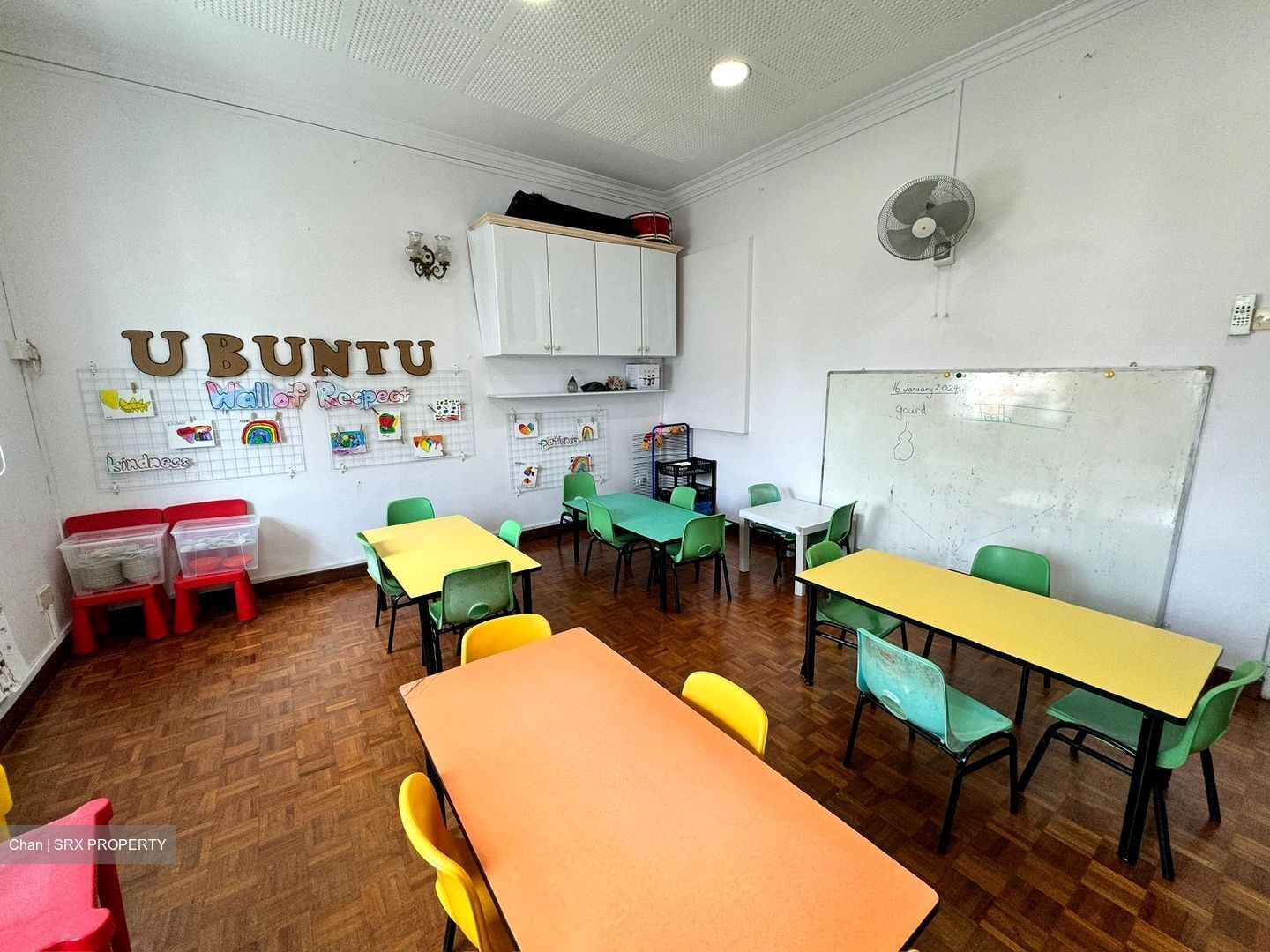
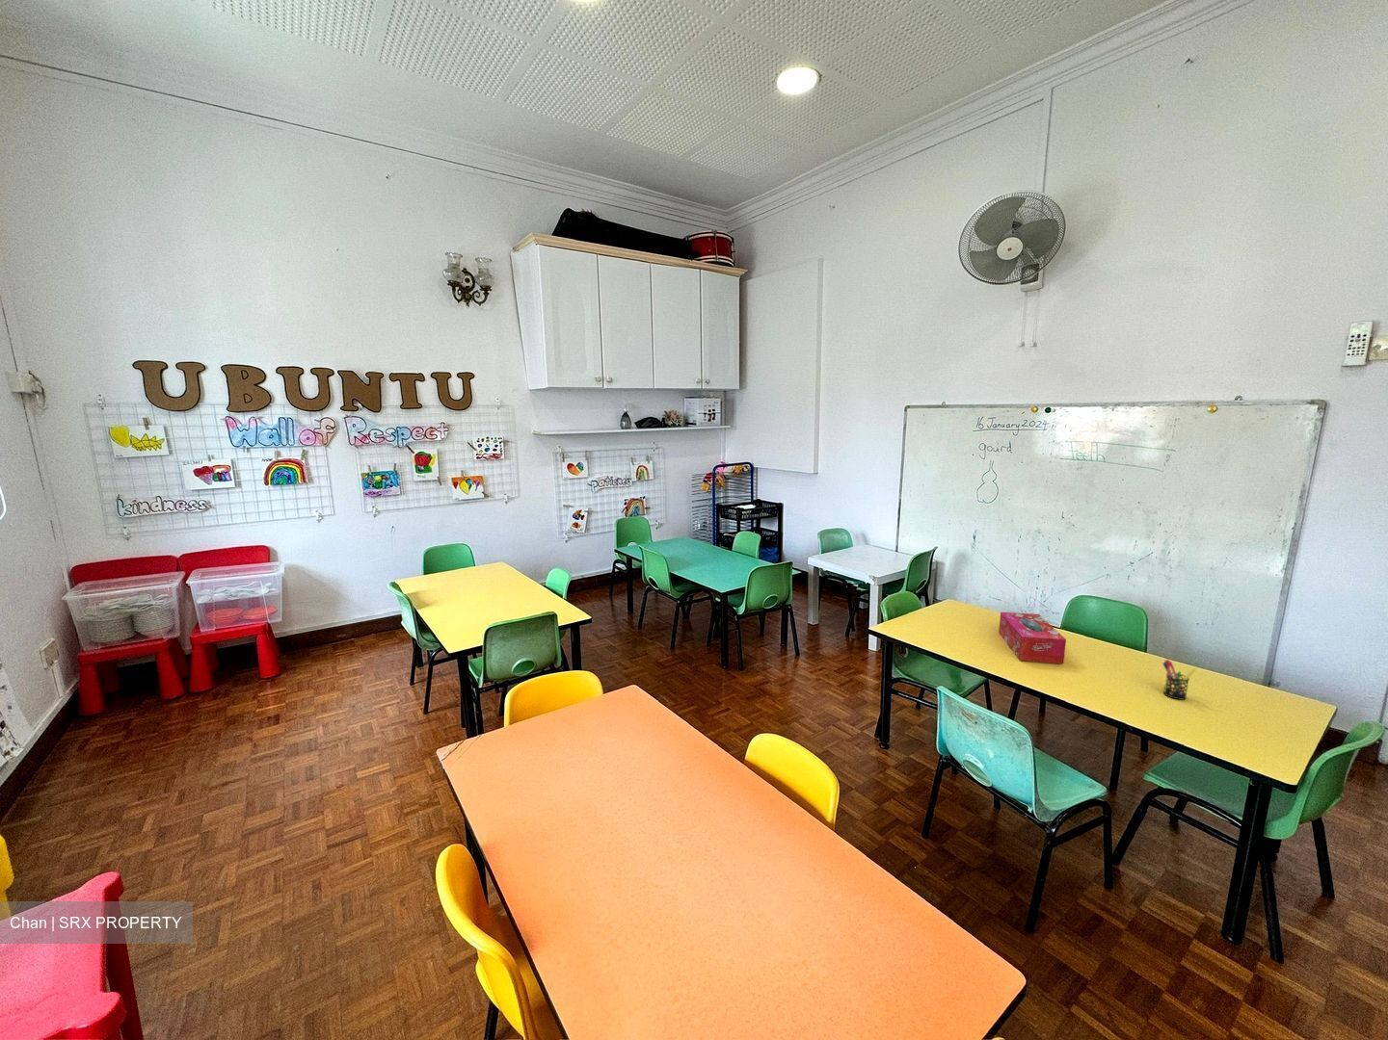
+ pen holder [1162,659,1196,701]
+ tissue box [998,612,1067,664]
